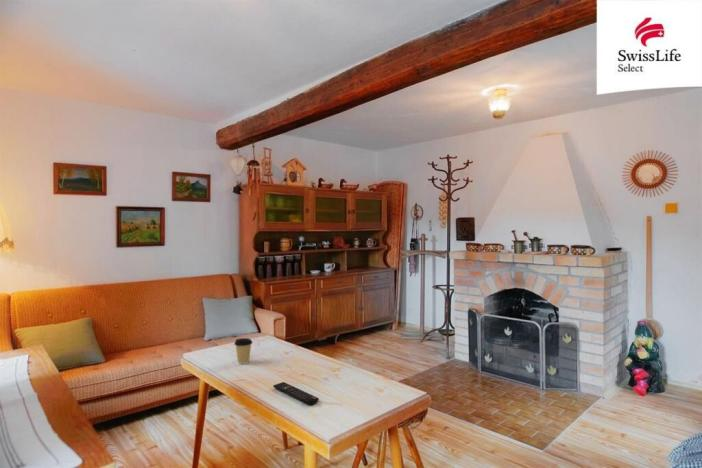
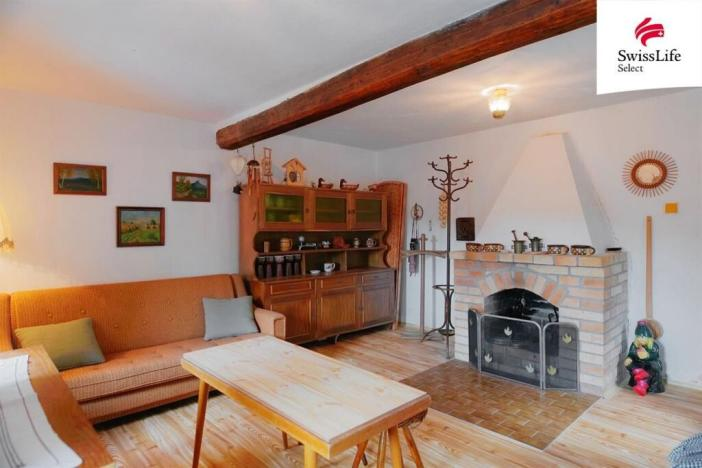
- coffee cup [233,337,254,365]
- remote control [272,381,320,406]
